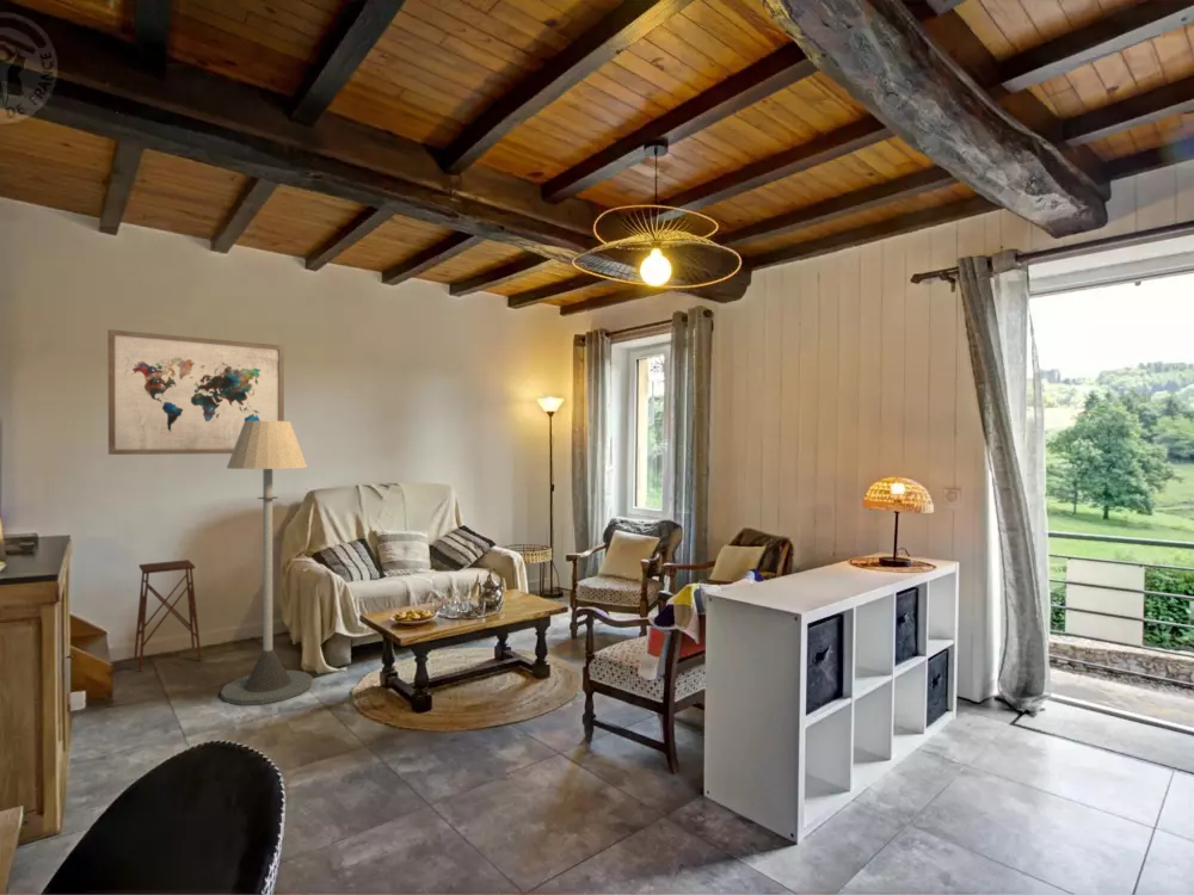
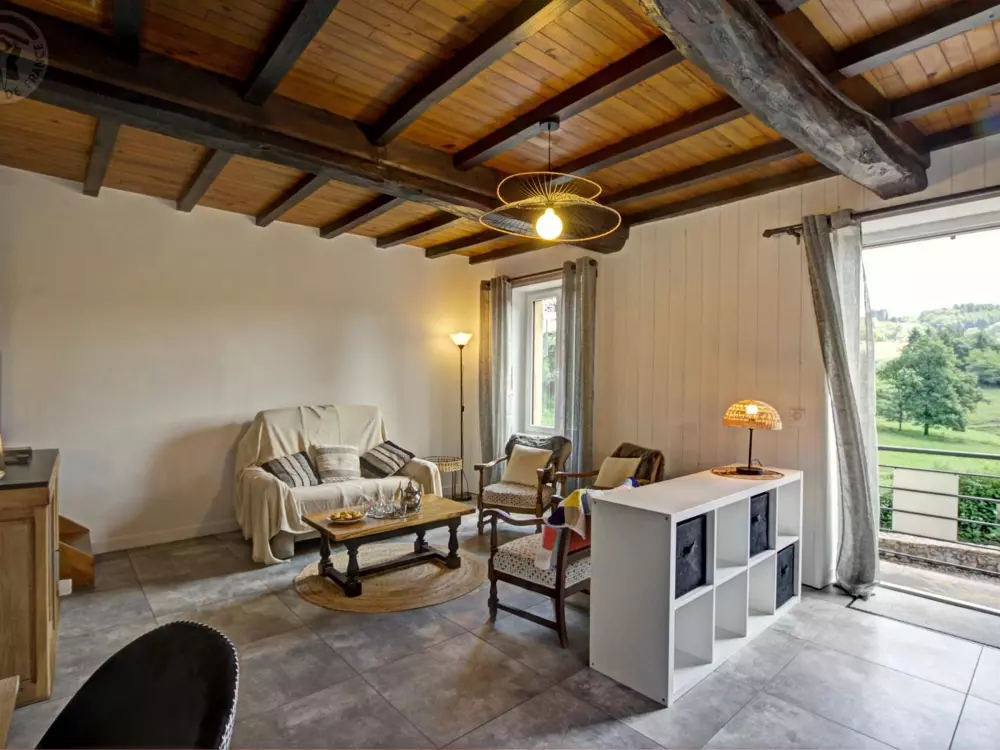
- side table [133,558,203,673]
- floor lamp [220,420,314,706]
- wall art [107,328,285,456]
